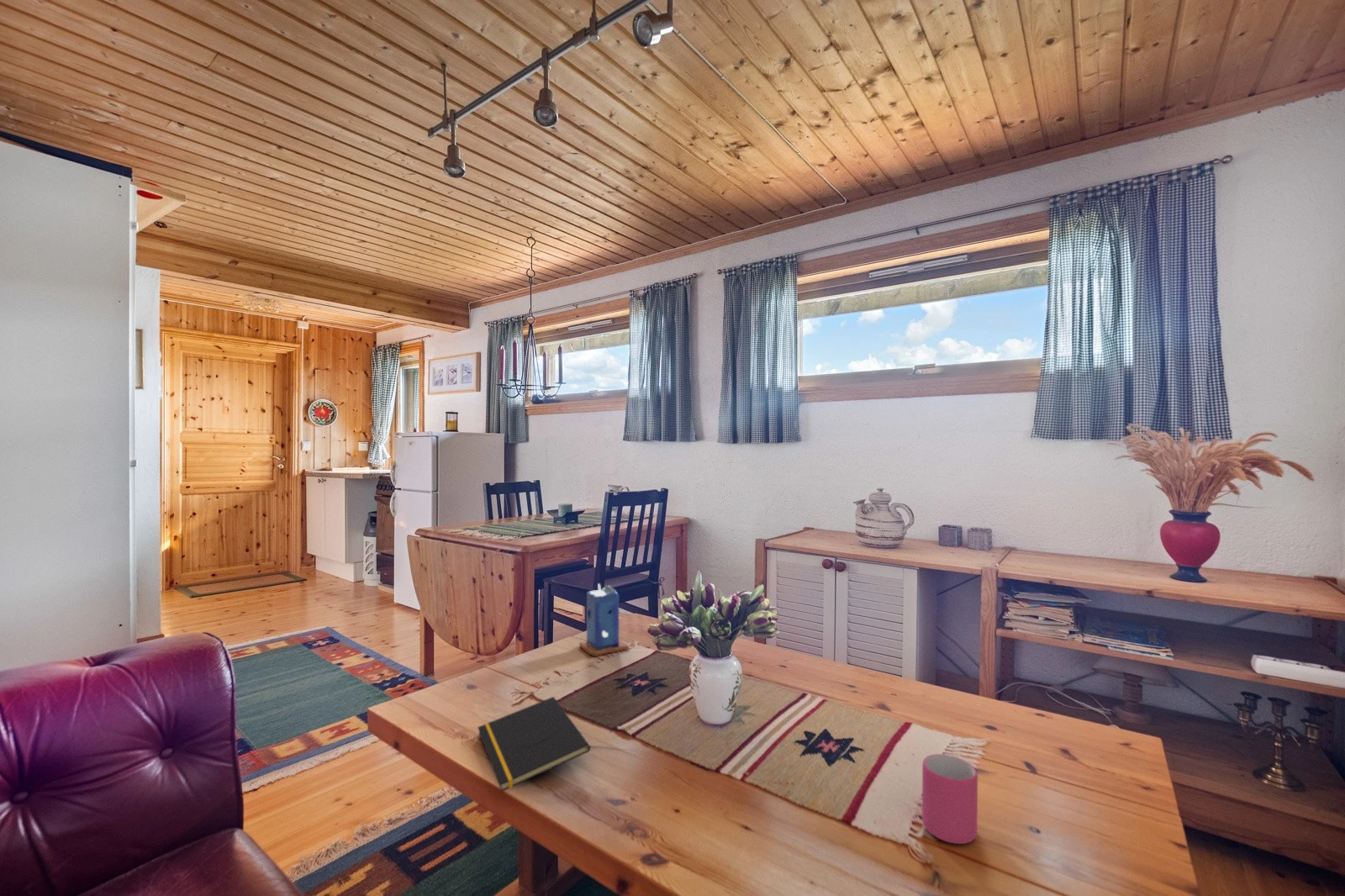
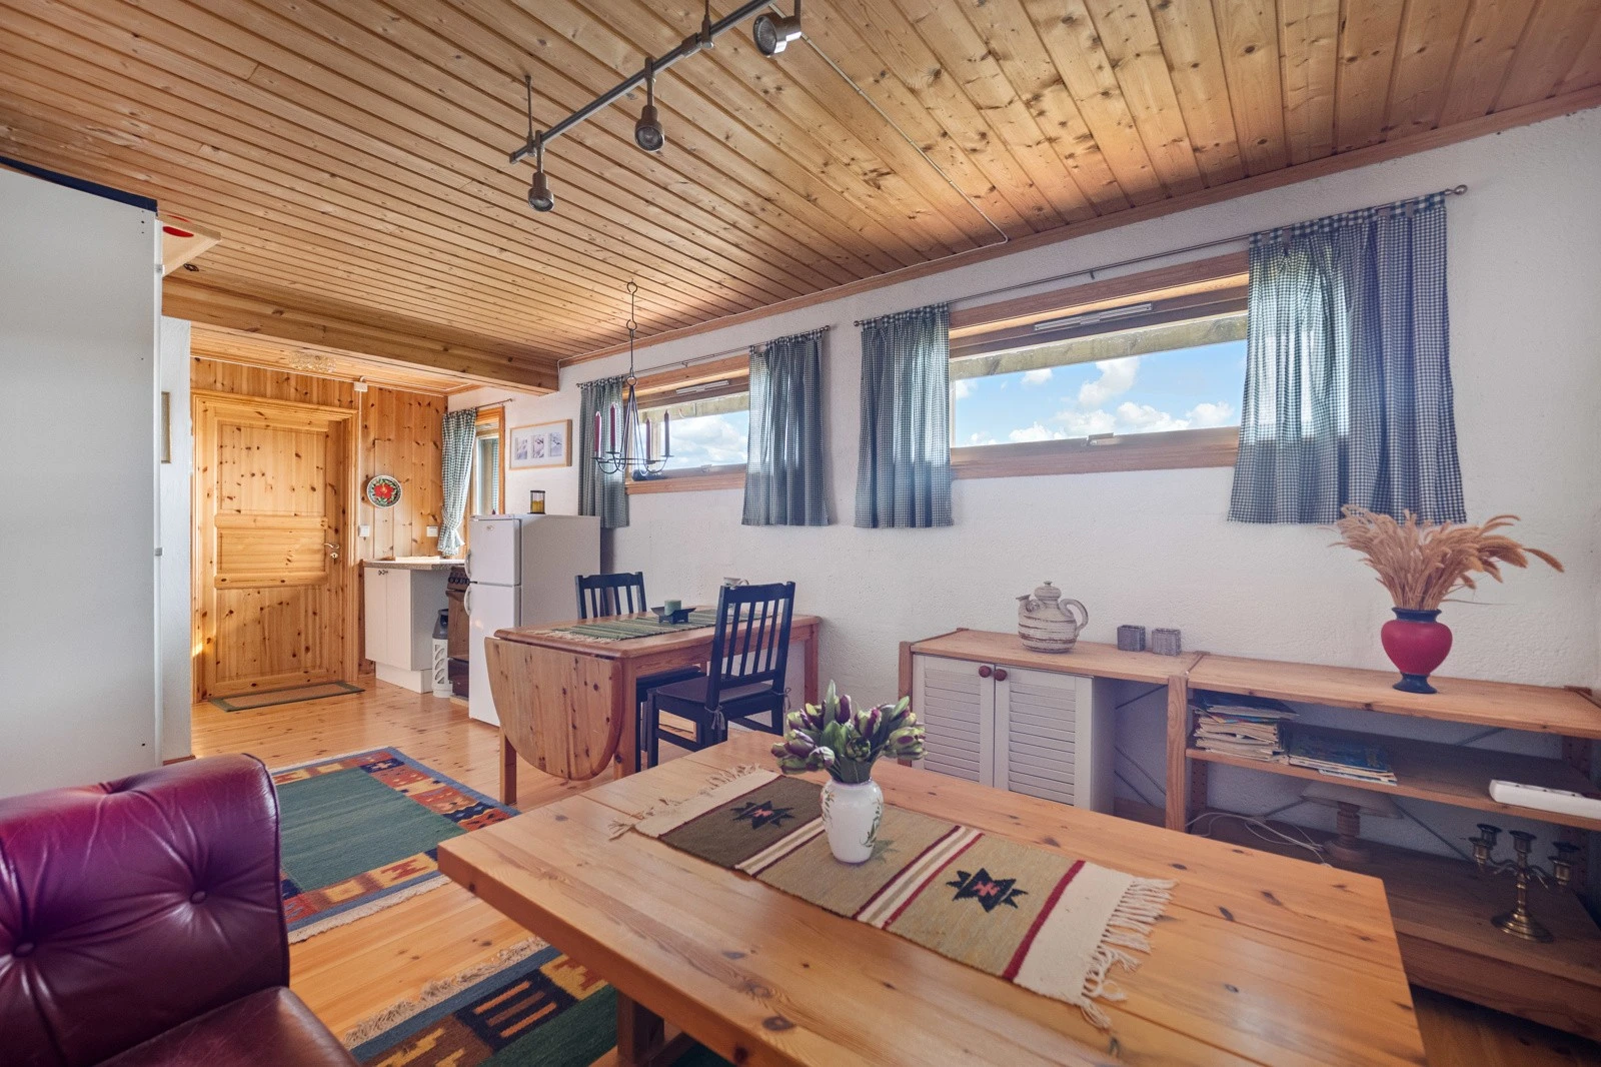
- candle [578,582,630,657]
- notepad [477,696,591,793]
- mug [921,753,978,845]
